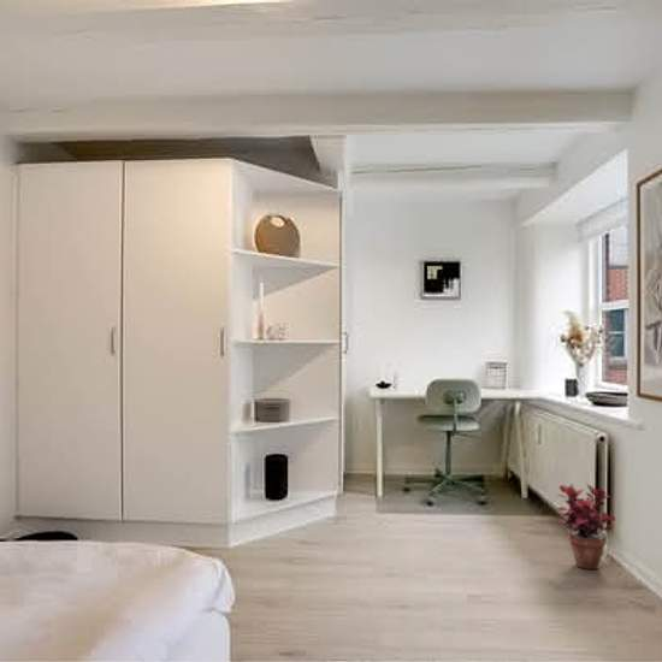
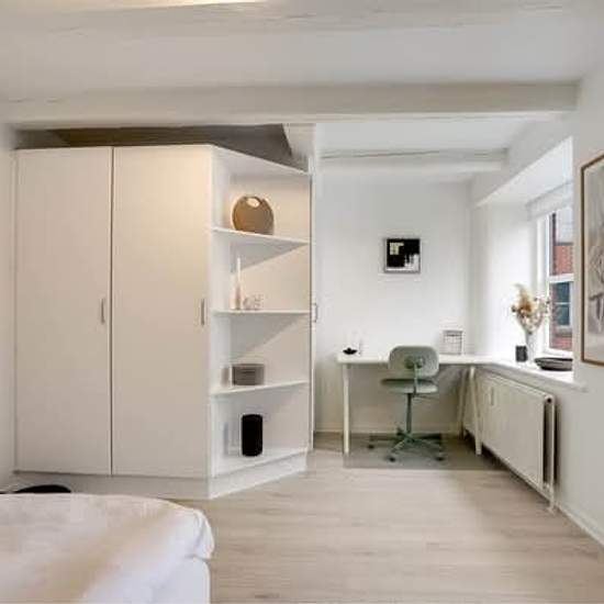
- potted plant [555,483,617,571]
